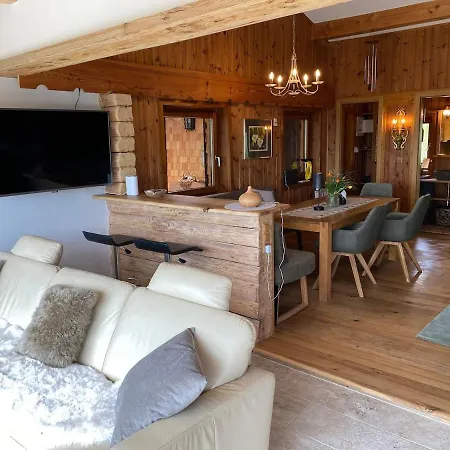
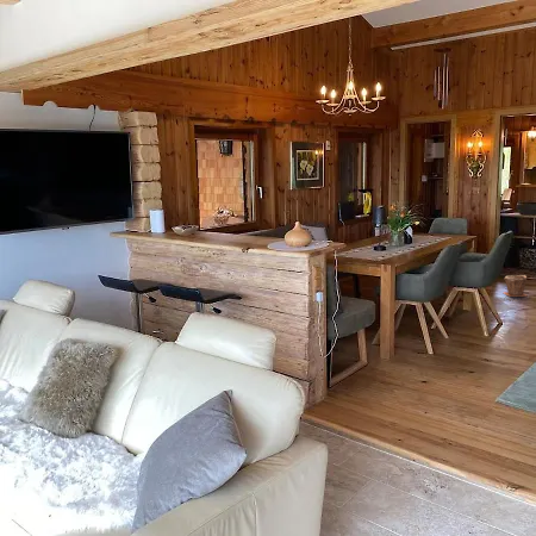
+ plant pot [503,274,529,298]
